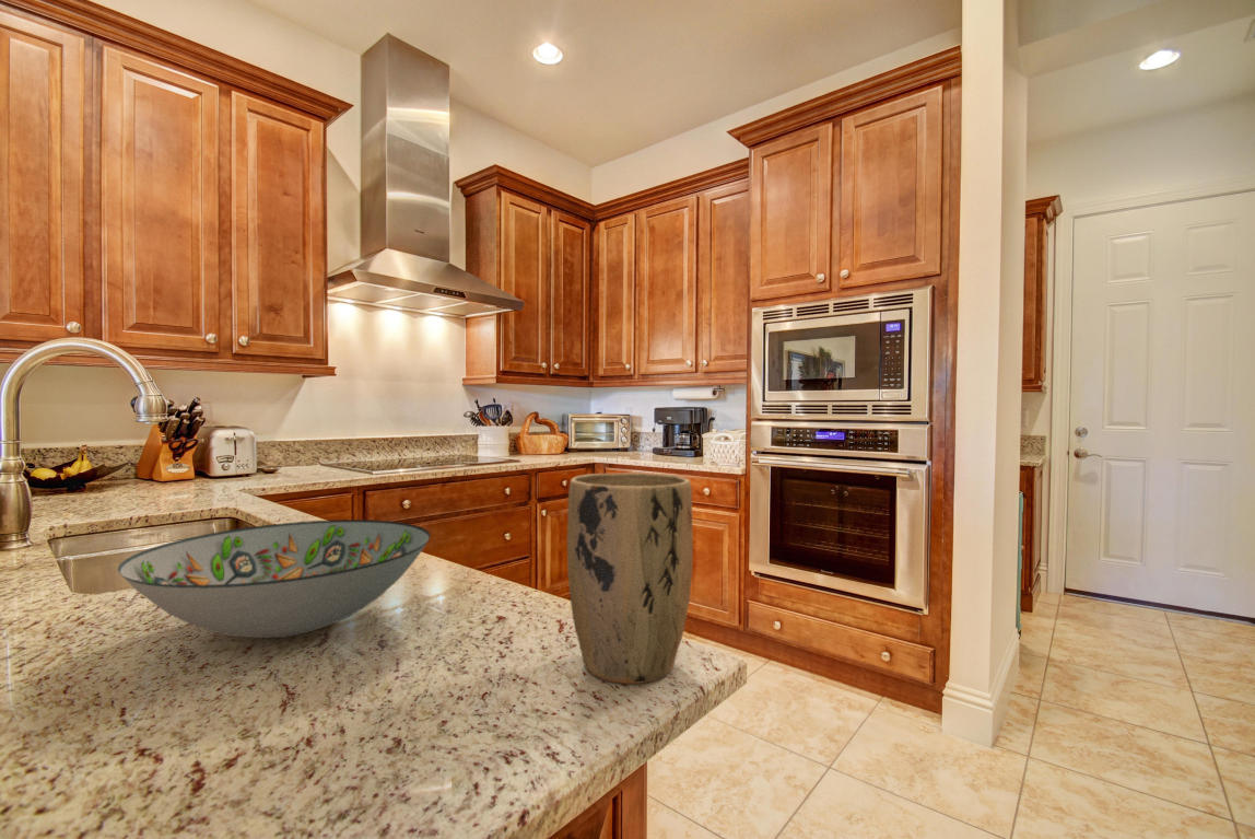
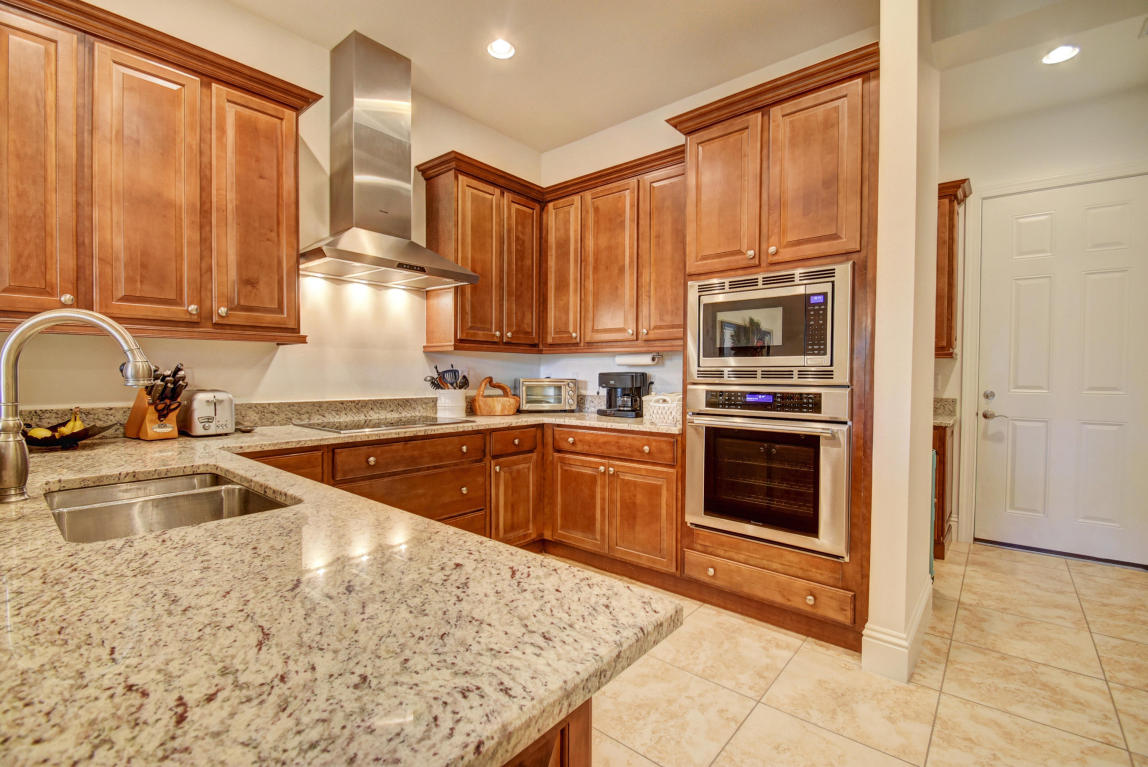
- plant pot [566,471,694,685]
- decorative bowl [117,518,431,639]
